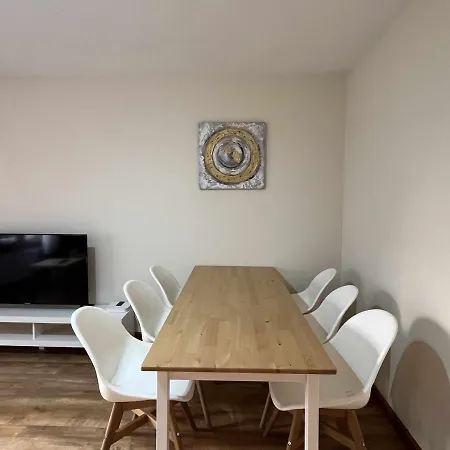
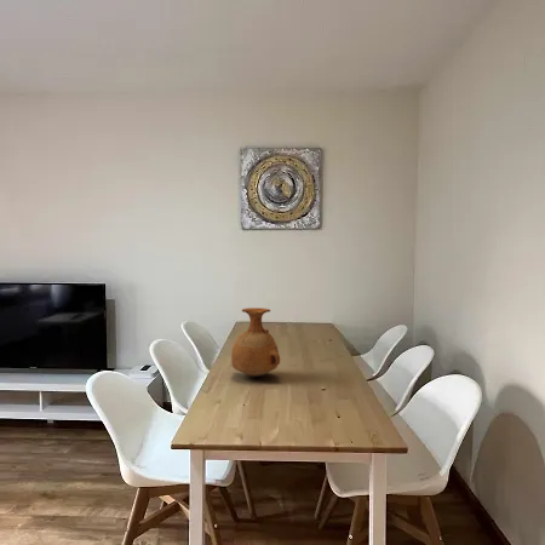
+ vase [230,306,281,378]
